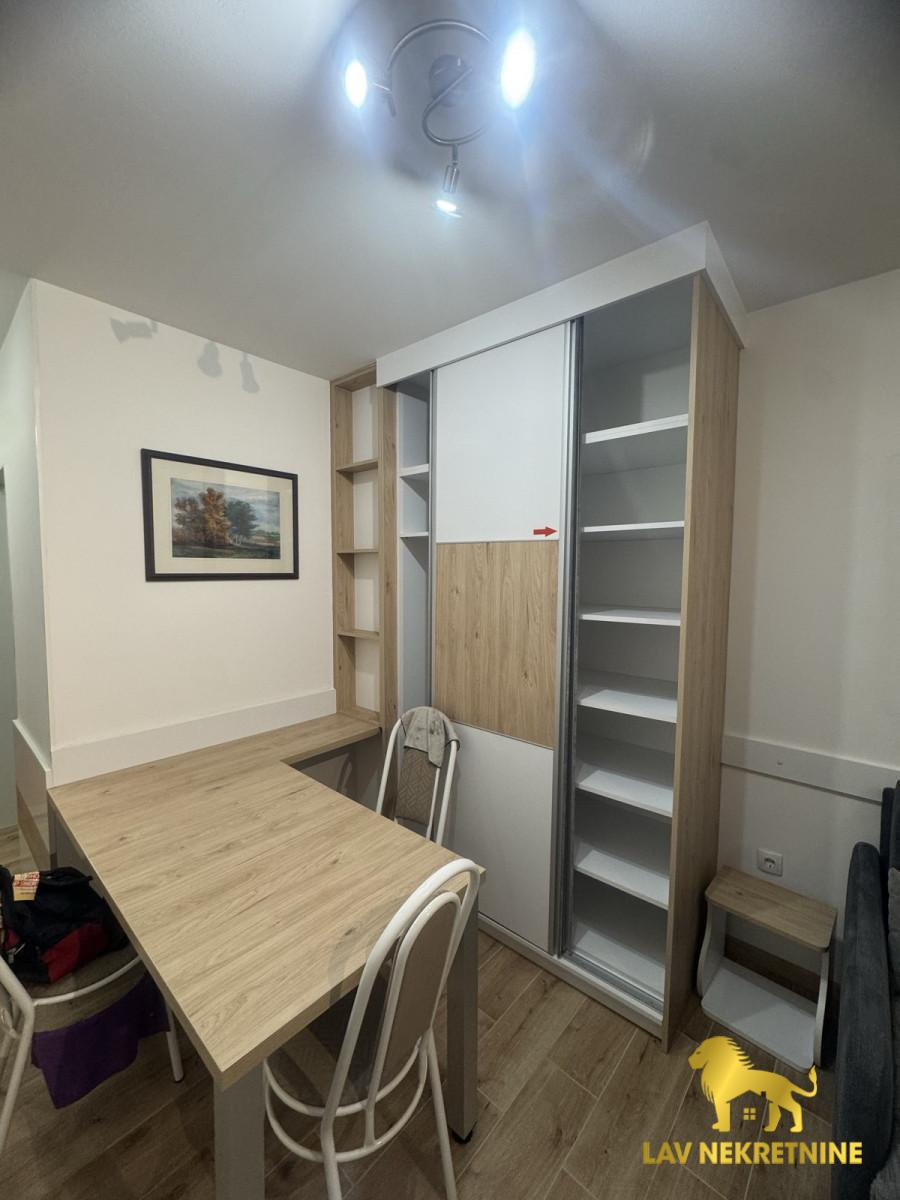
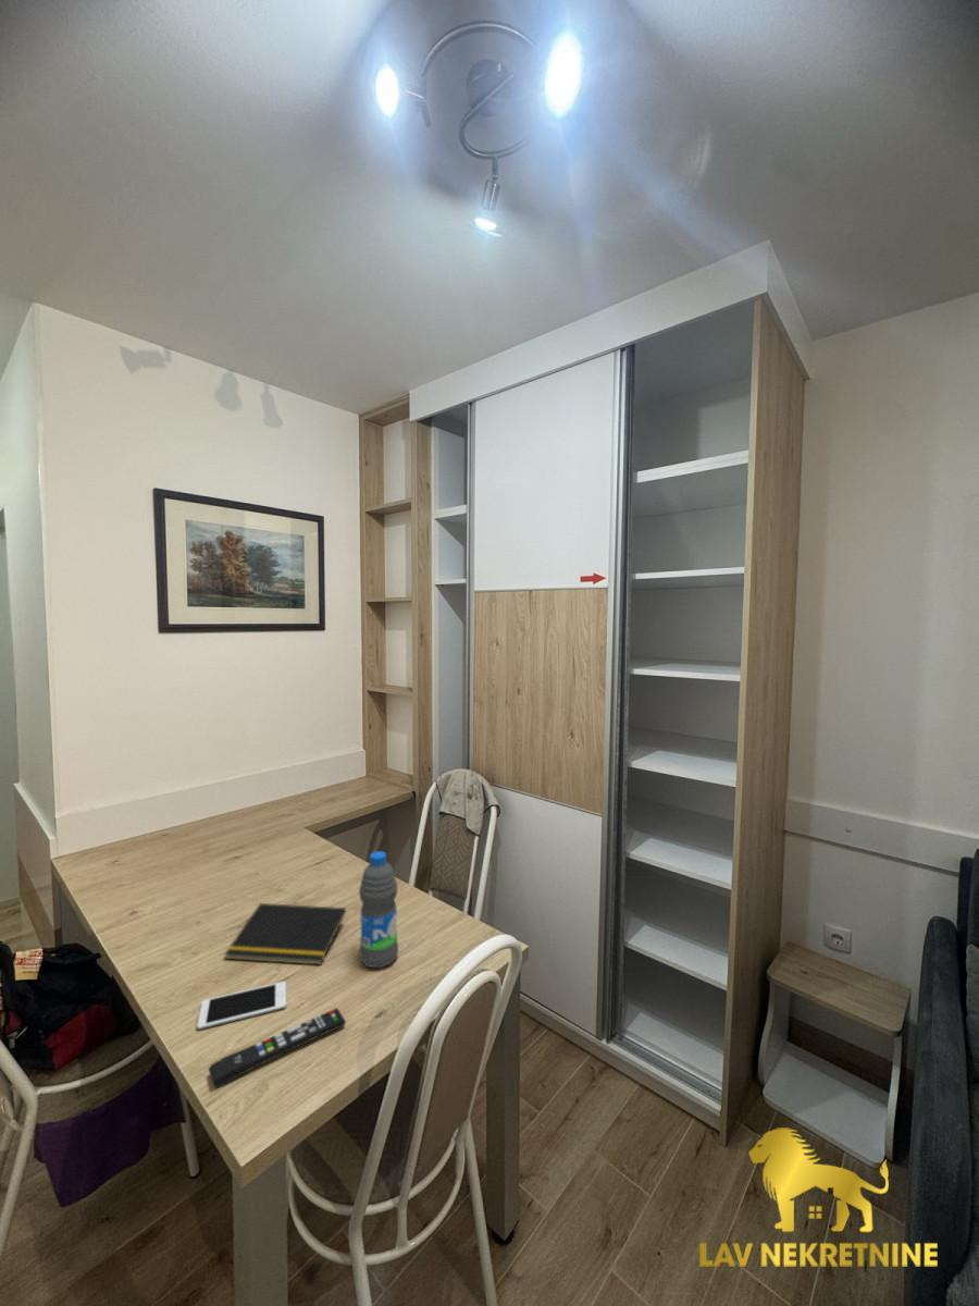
+ water bottle [358,850,399,969]
+ notepad [223,902,347,966]
+ cell phone [196,981,287,1031]
+ remote control [208,1007,347,1089]
